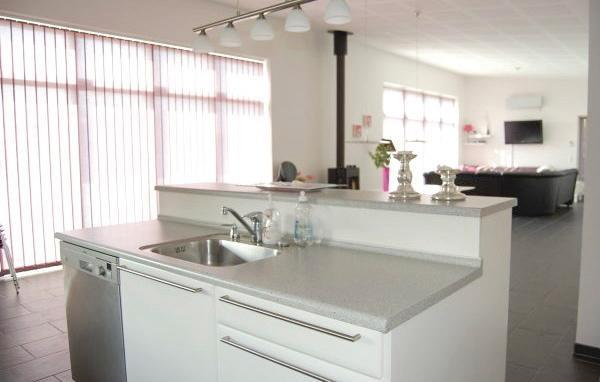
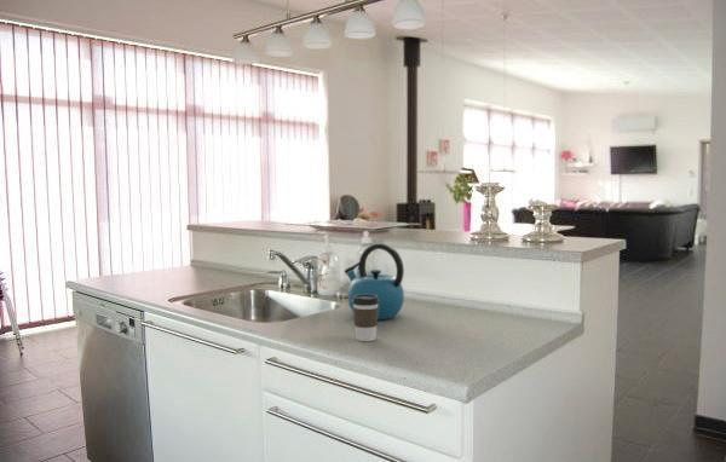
+ kettle [344,243,405,320]
+ coffee cup [352,294,379,342]
